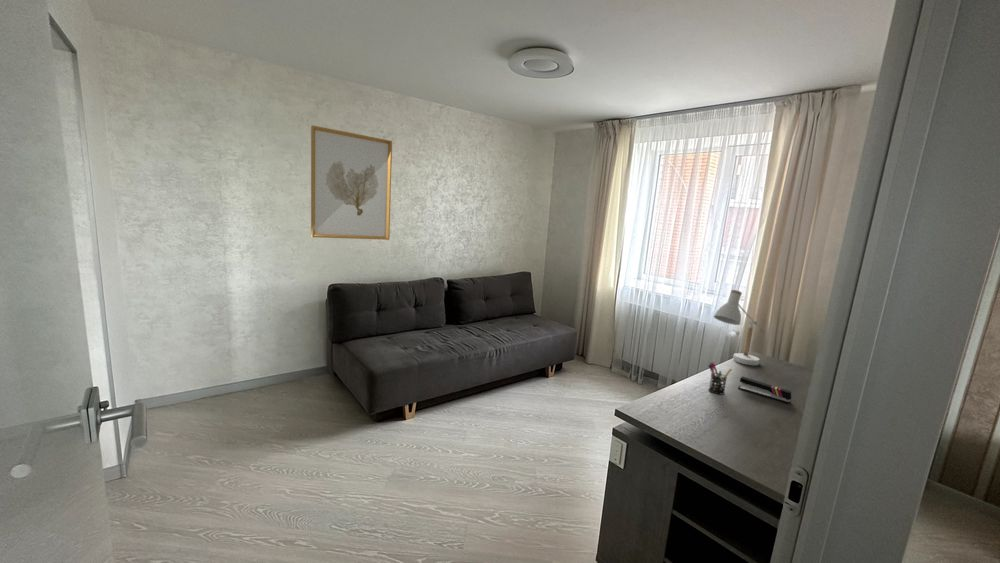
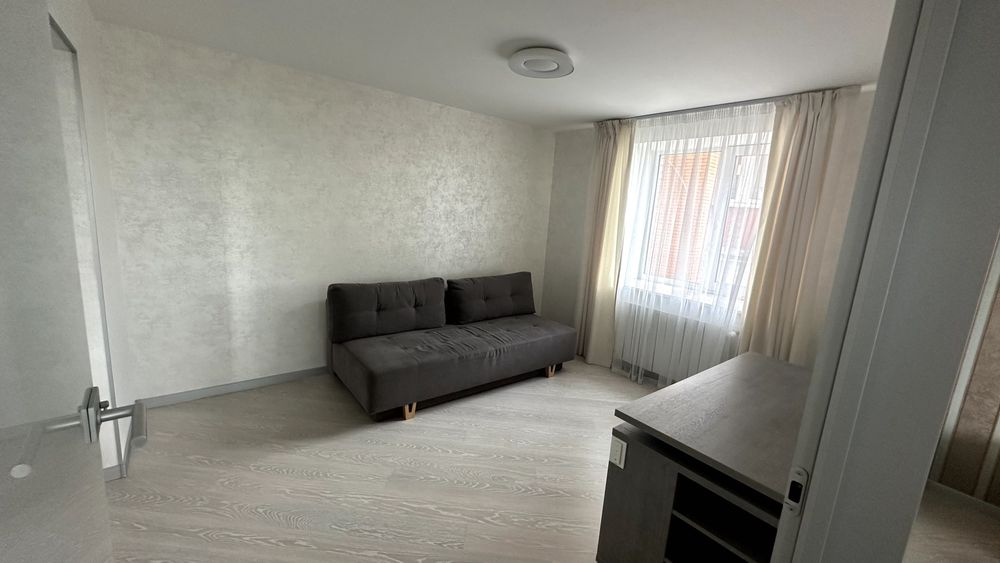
- stapler [737,376,792,404]
- desk lamp [713,289,766,366]
- pen holder [707,361,733,395]
- wall art [310,124,393,241]
